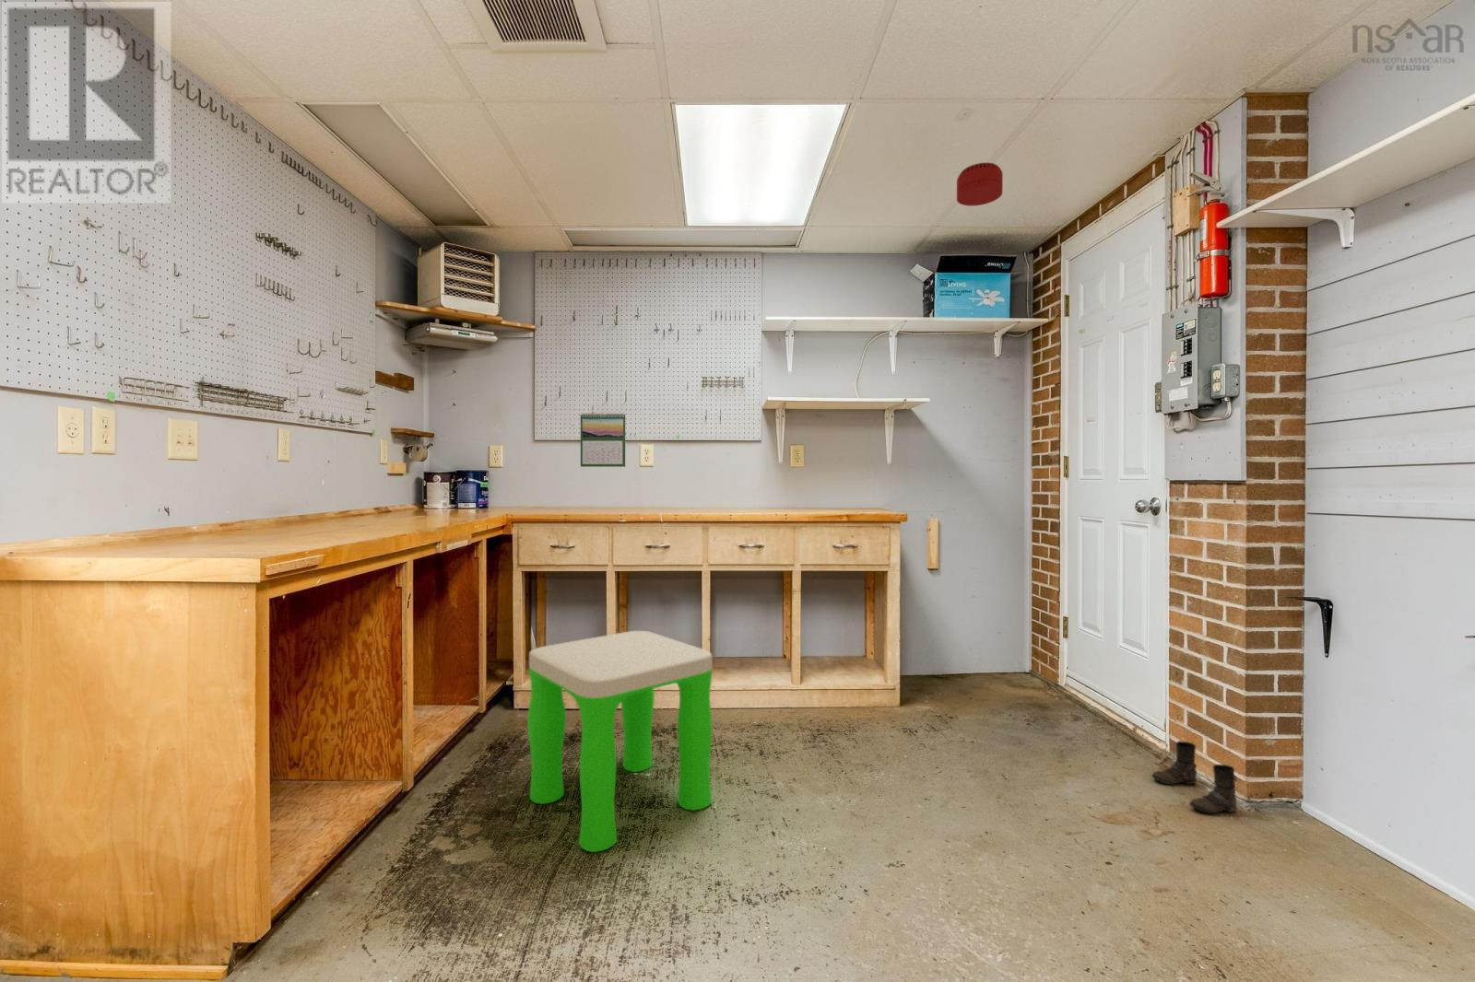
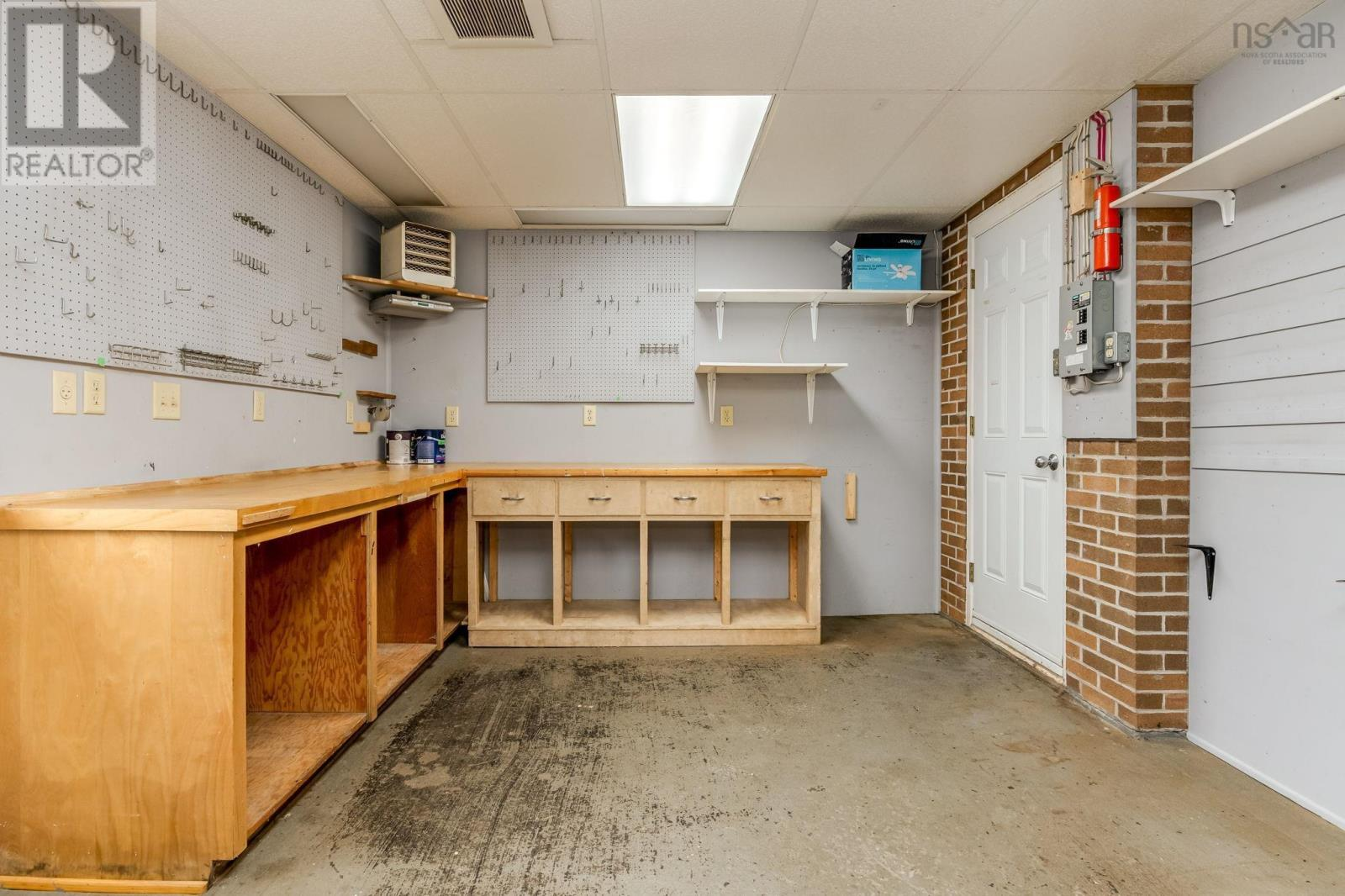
- stool [526,630,714,853]
- smoke detector [956,162,1003,207]
- calendar [580,411,626,468]
- boots [1150,740,1238,814]
